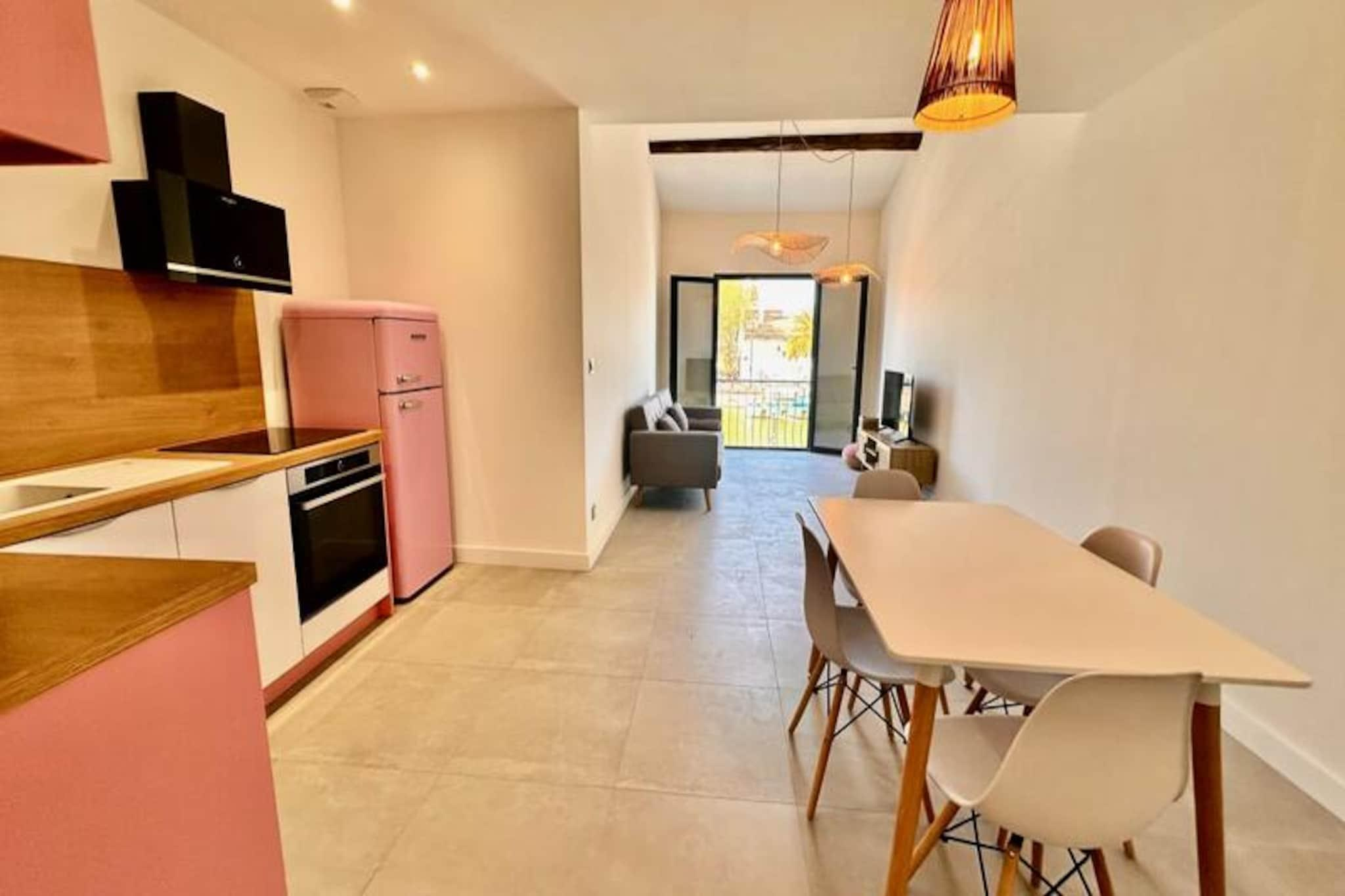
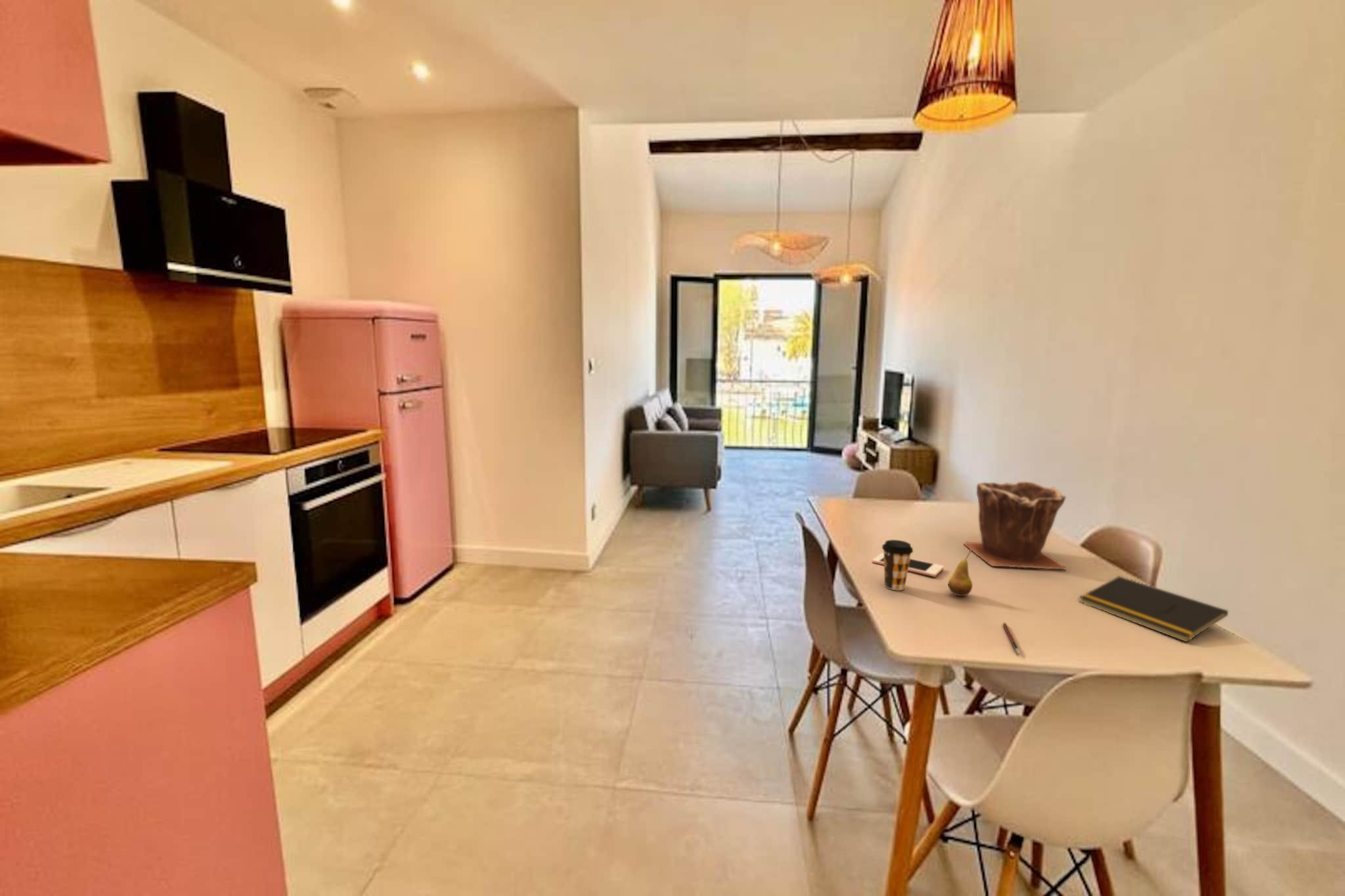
+ pen [1002,622,1020,654]
+ fruit [948,550,973,597]
+ notepad [1078,576,1229,643]
+ plant pot [963,480,1067,570]
+ coffee cup [881,539,914,591]
+ cell phone [871,552,944,578]
